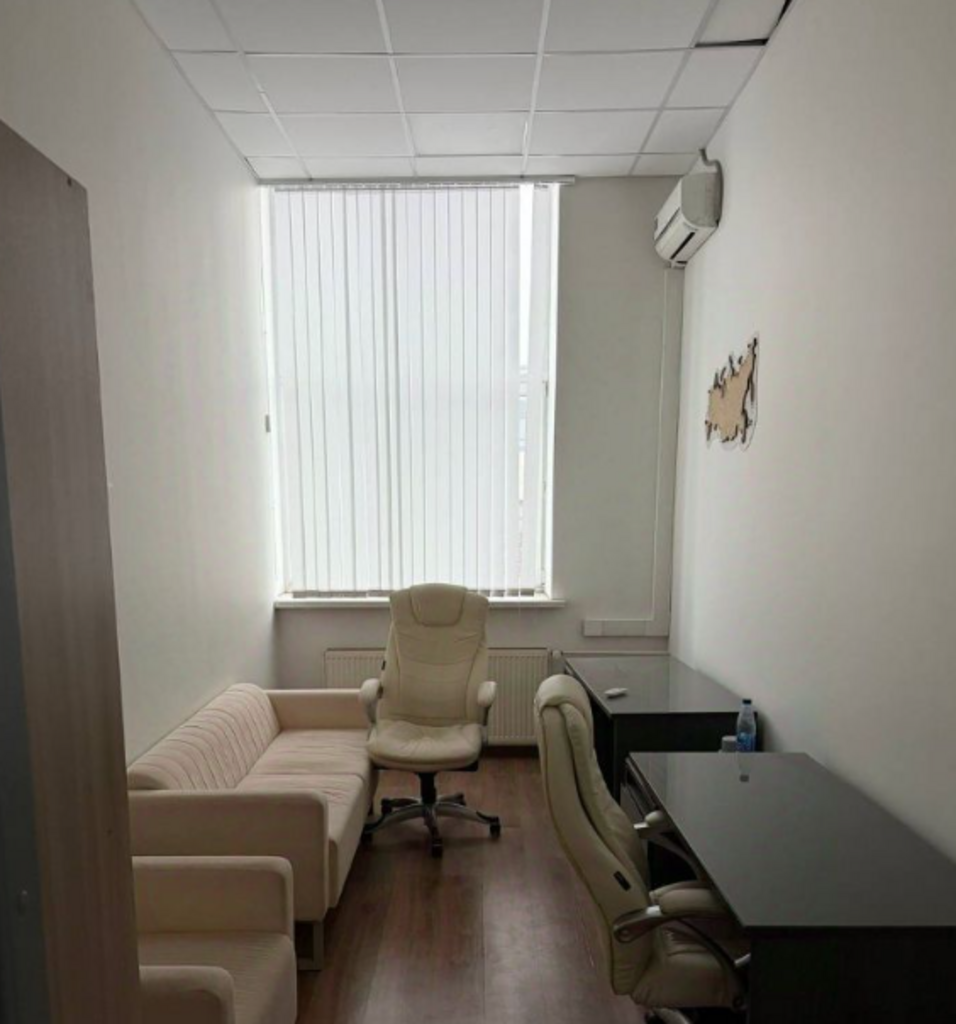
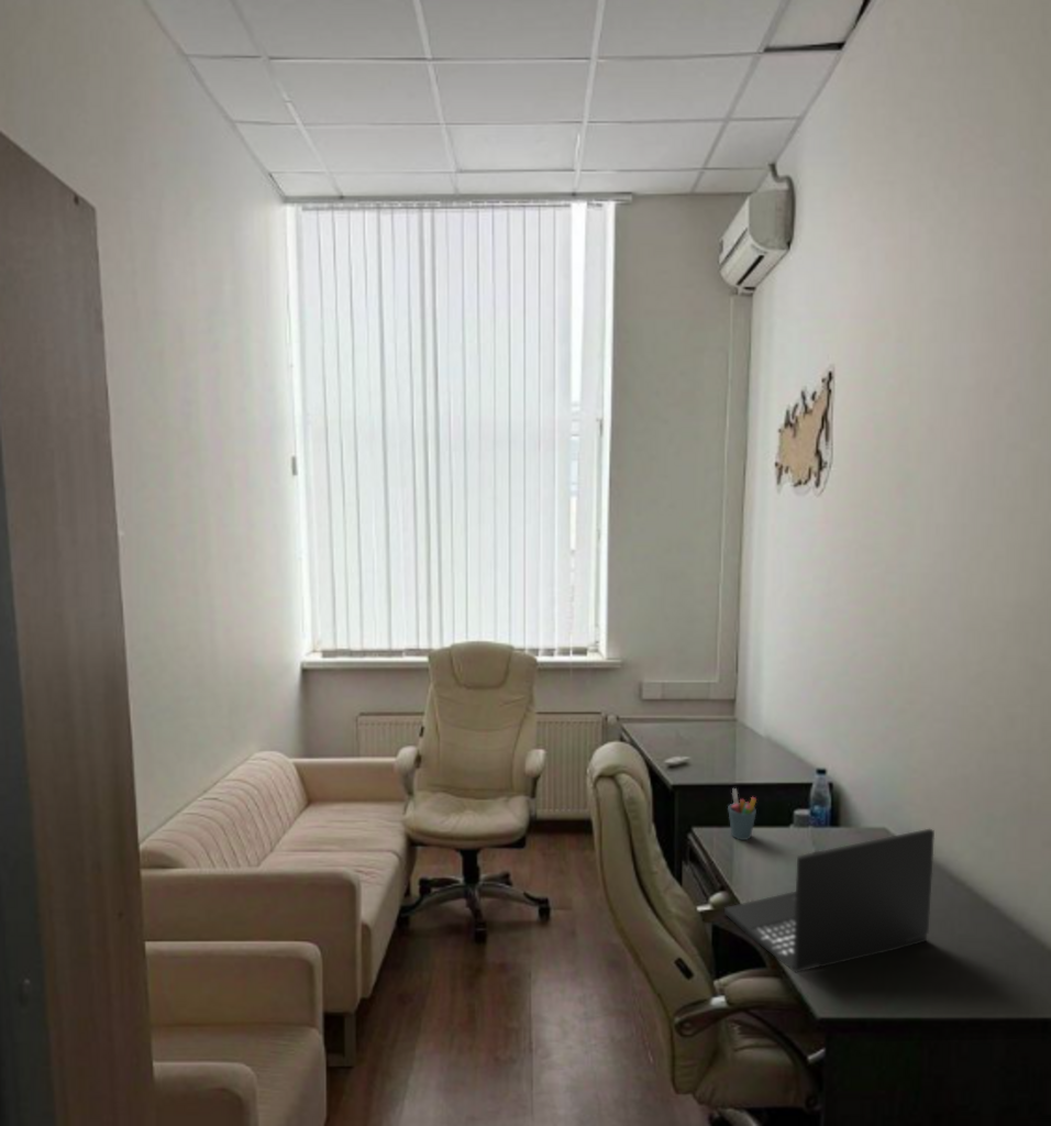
+ pen holder [727,787,757,841]
+ laptop [723,828,936,973]
